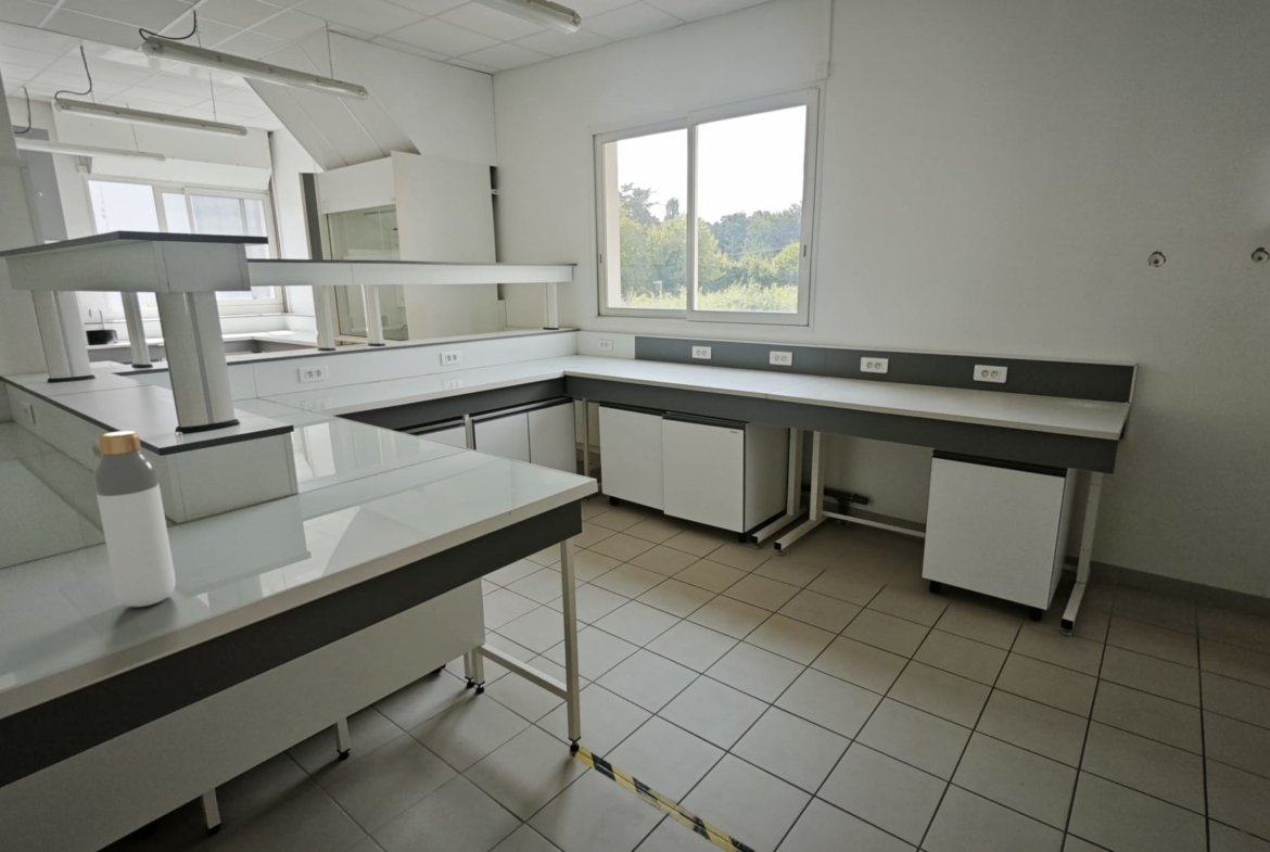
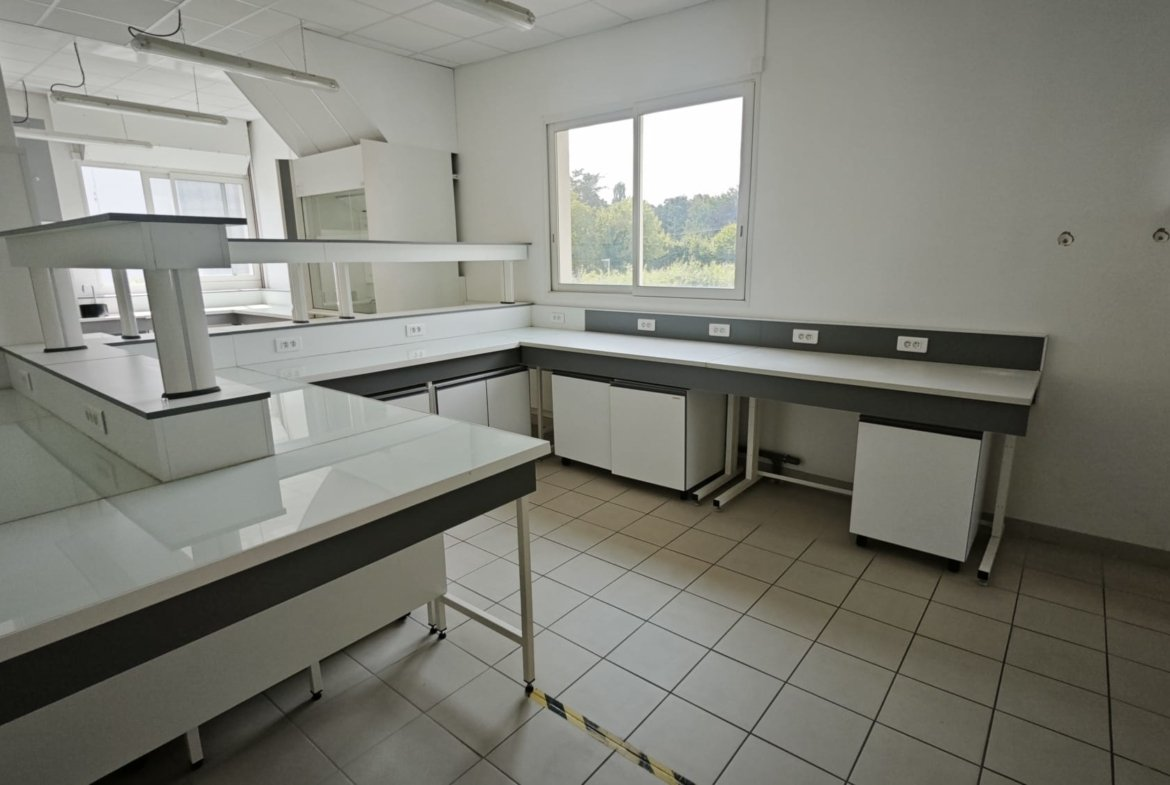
- bottle [92,430,177,608]
